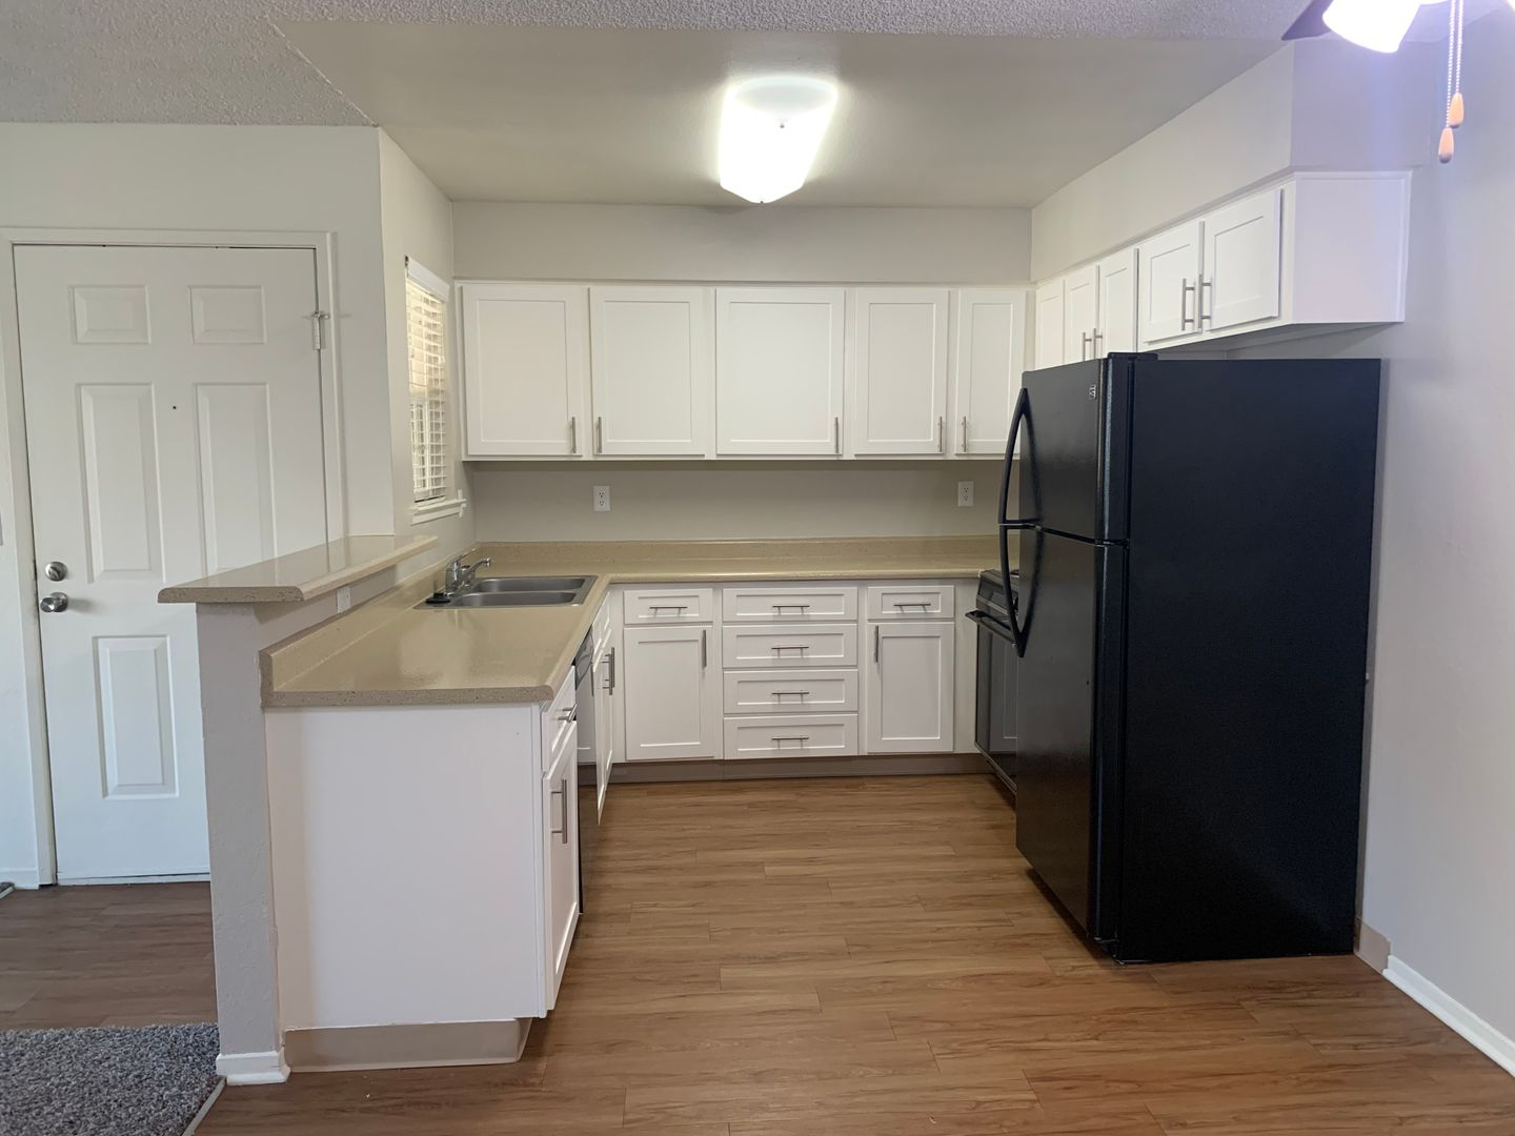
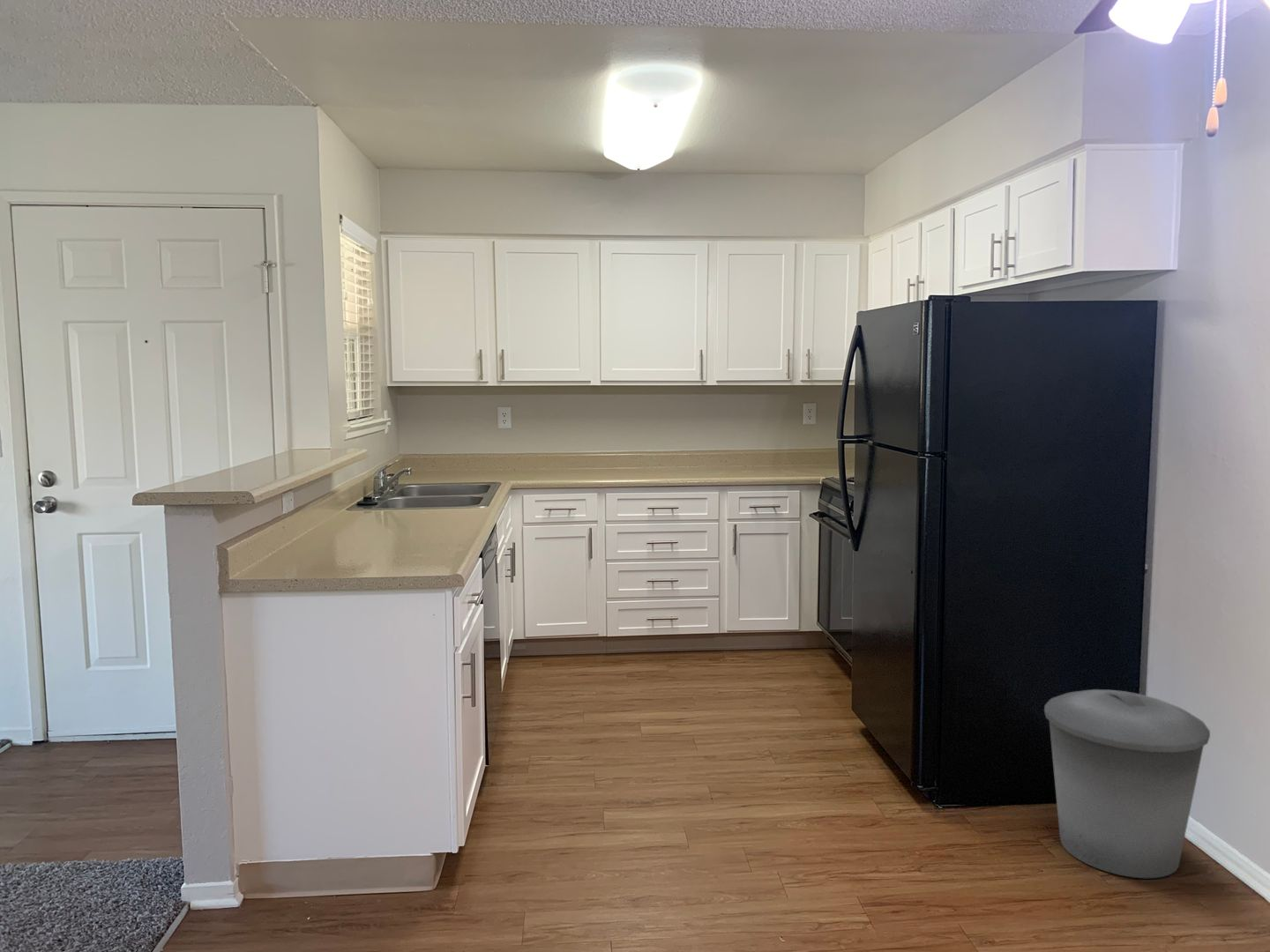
+ trash can [1043,688,1211,879]
